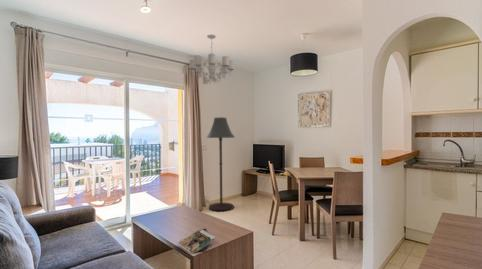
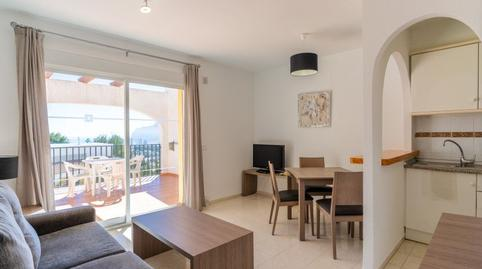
- chandelier [188,33,235,85]
- floor lamp [205,116,236,212]
- magazine [178,228,216,255]
